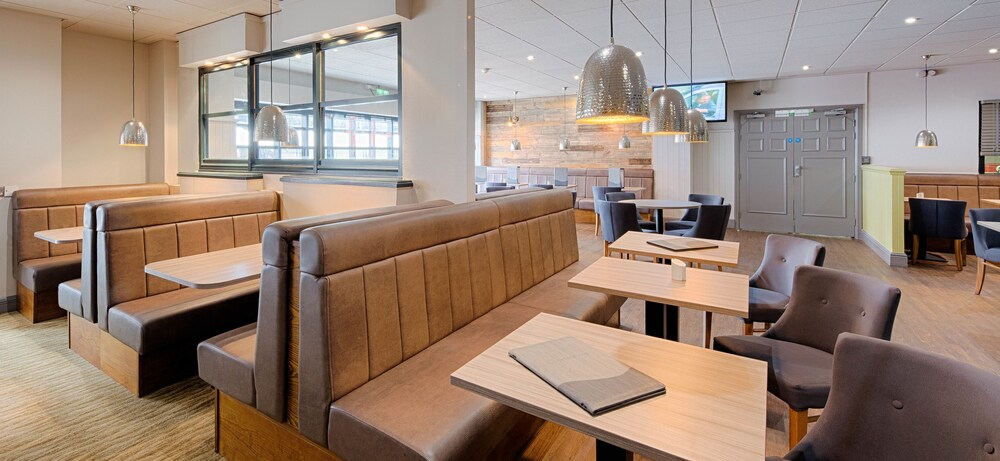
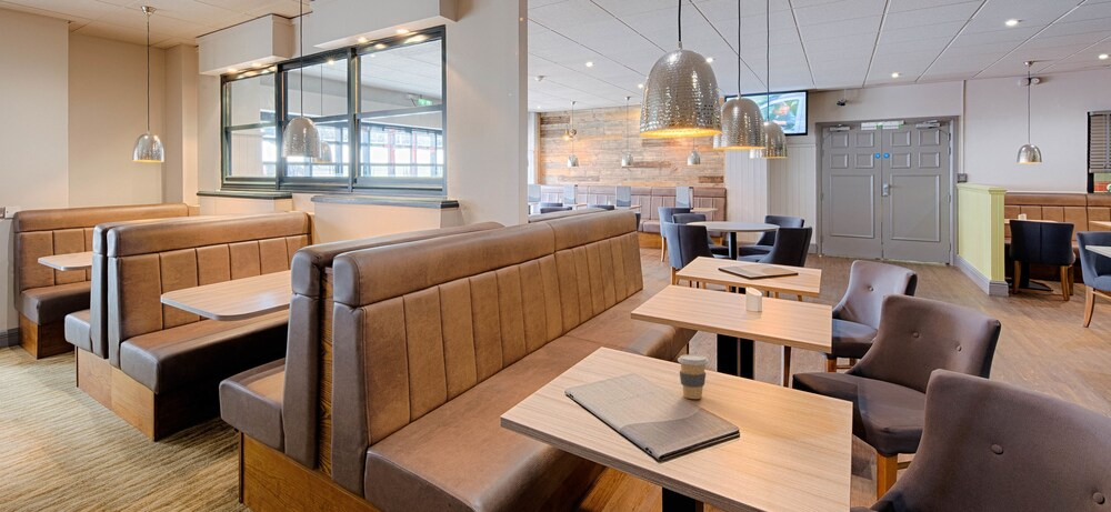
+ coffee cup [677,353,709,400]
